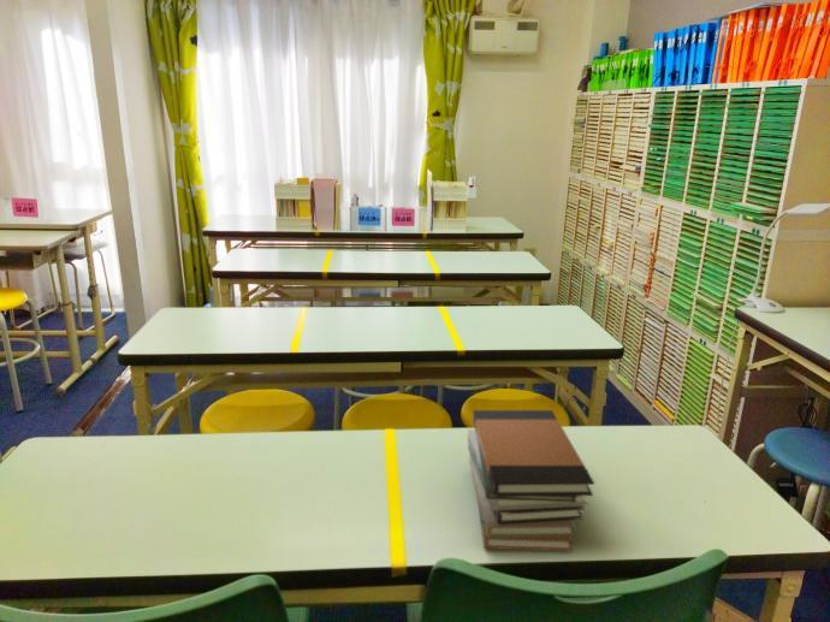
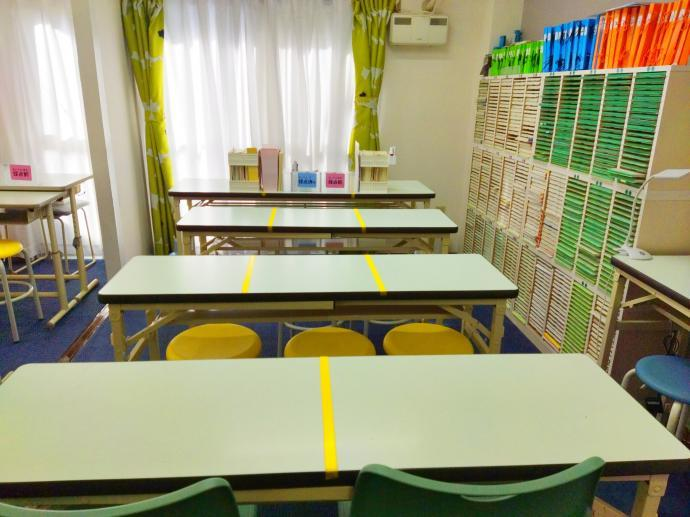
- book stack [466,409,595,553]
